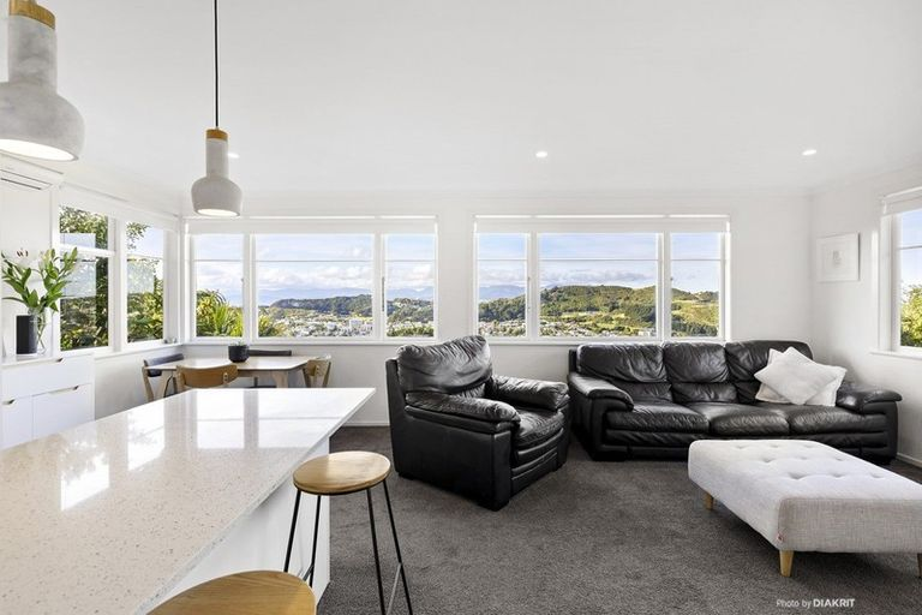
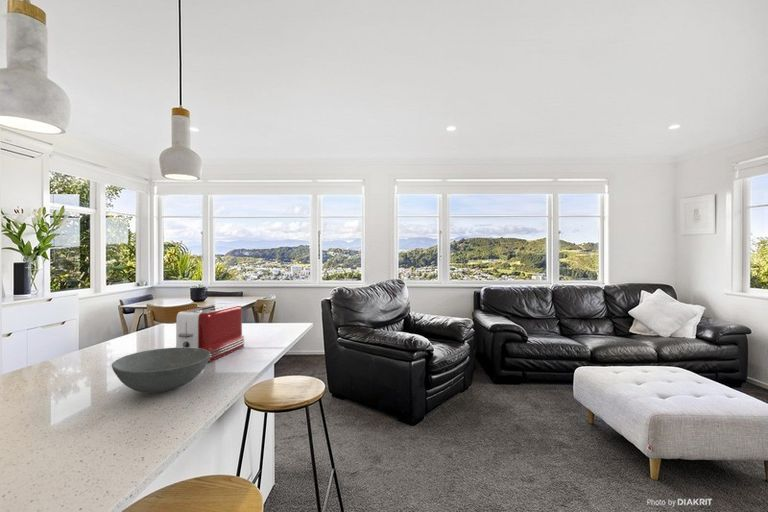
+ bowl [111,347,211,394]
+ toaster [174,303,246,363]
